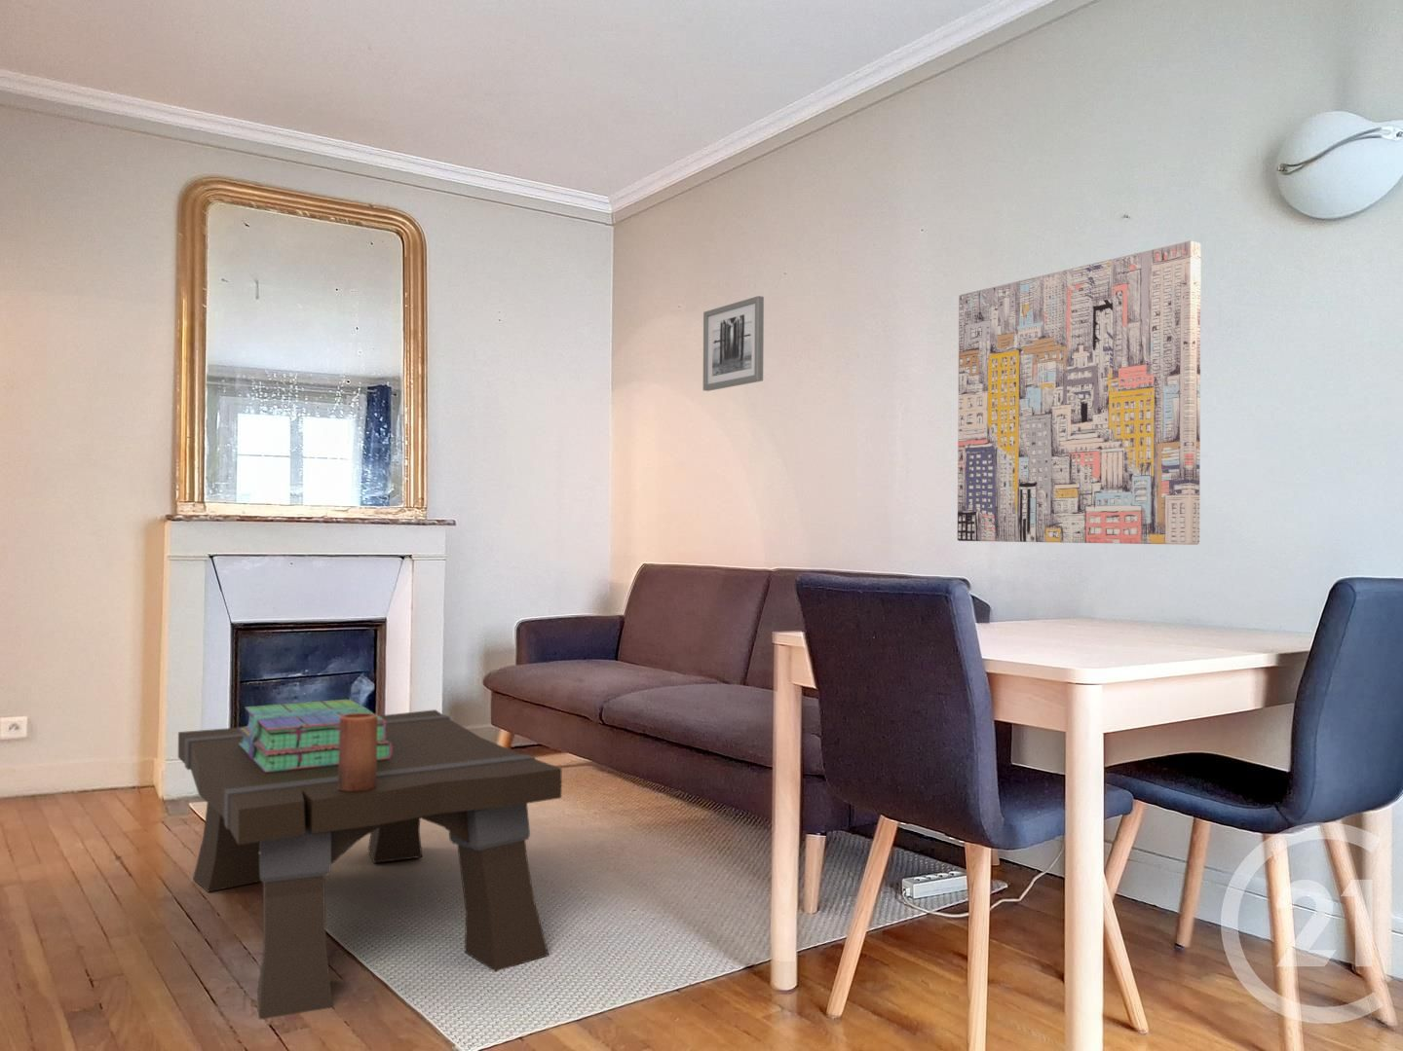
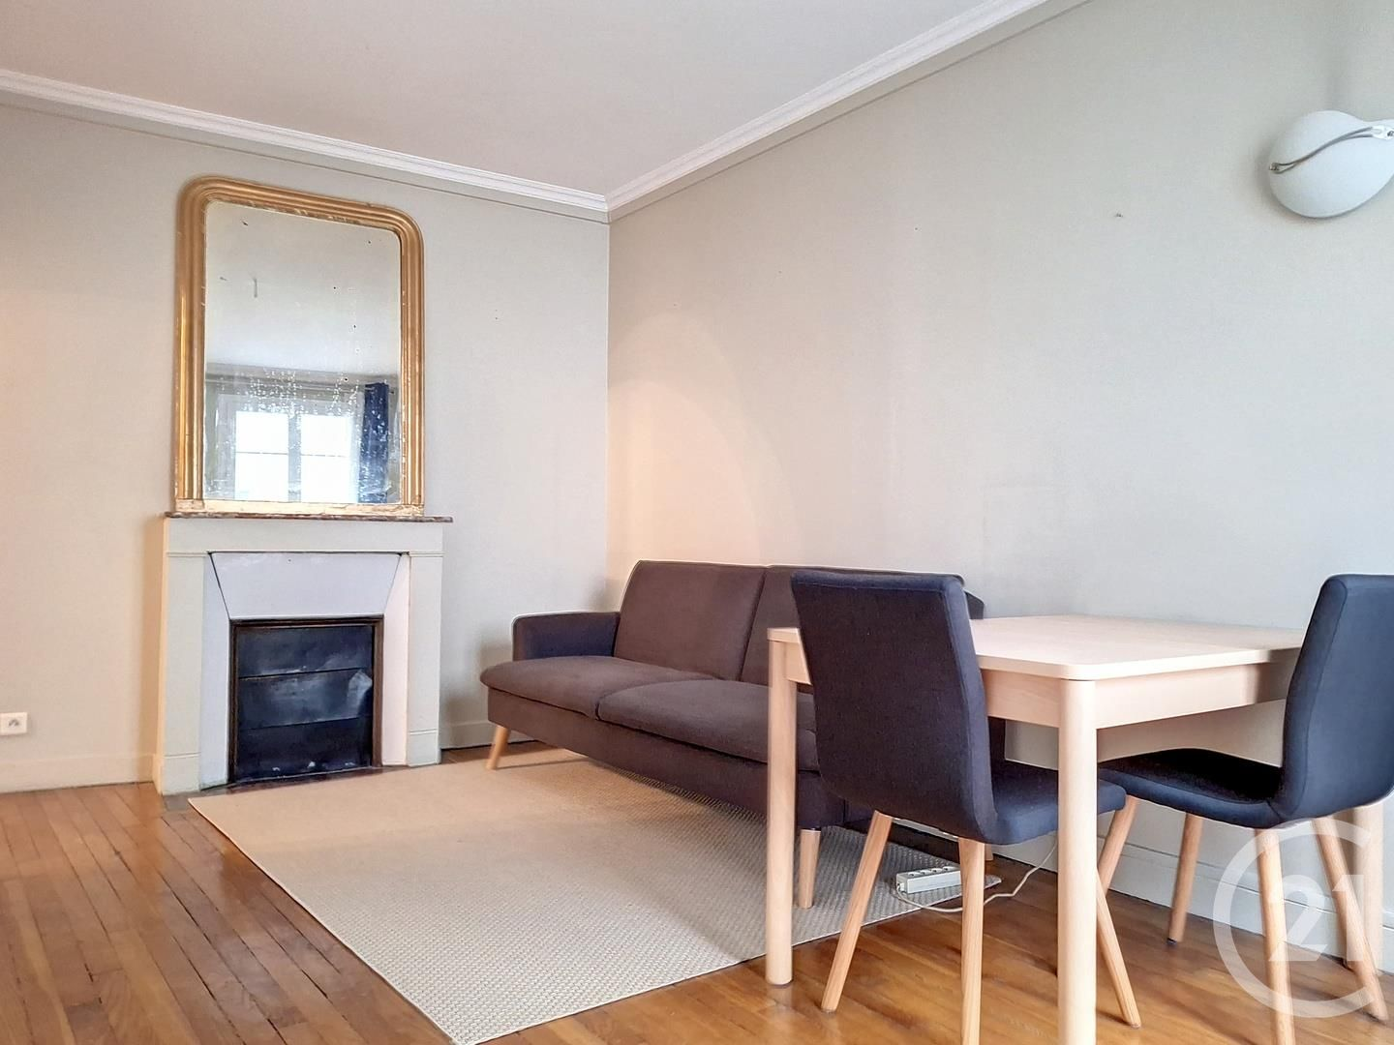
- candle [338,713,378,792]
- wall art [957,240,1202,546]
- coffee table [178,709,562,1021]
- stack of books [239,699,392,773]
- wall art [703,295,764,392]
